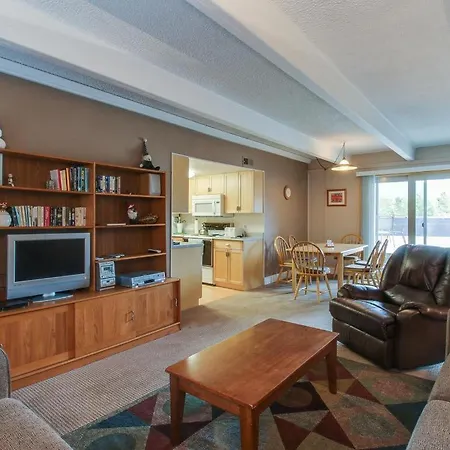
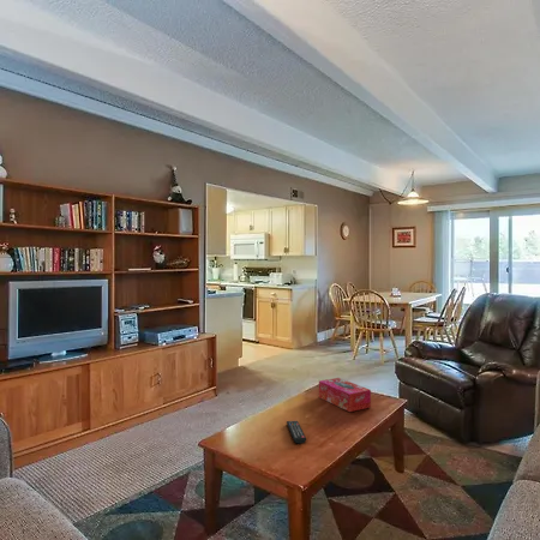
+ remote control [286,420,307,444]
+ tissue box [318,377,372,413]
